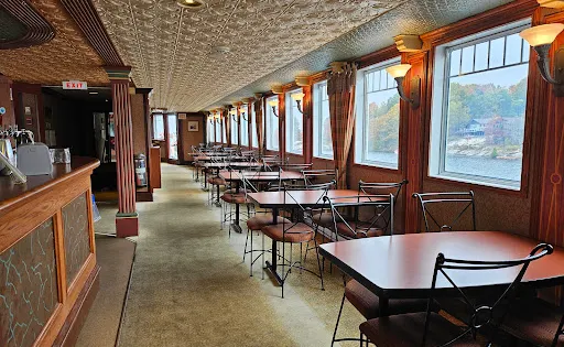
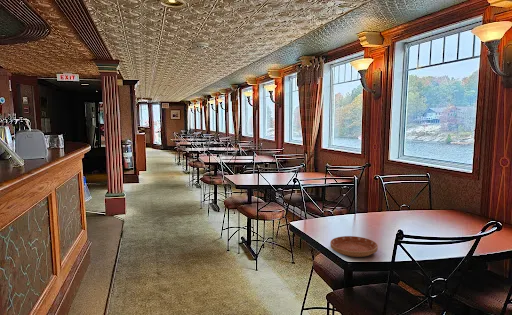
+ saucer [329,235,379,258]
